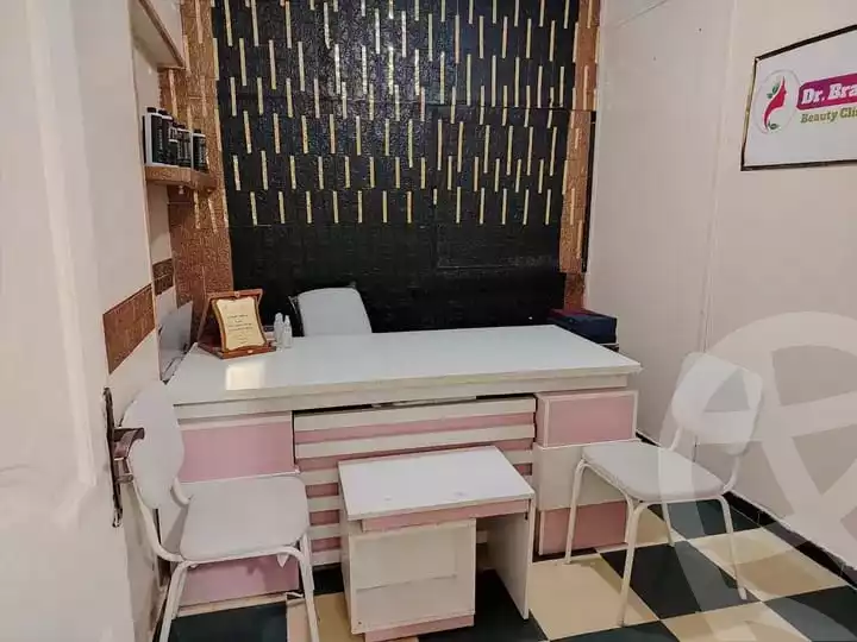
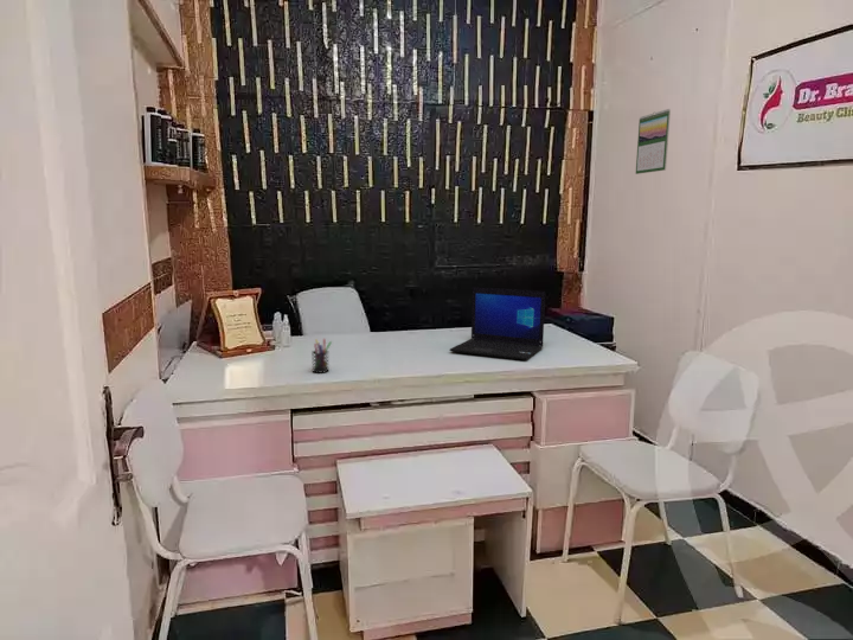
+ laptop [449,286,546,361]
+ calendar [635,108,672,175]
+ pen holder [310,338,333,375]
